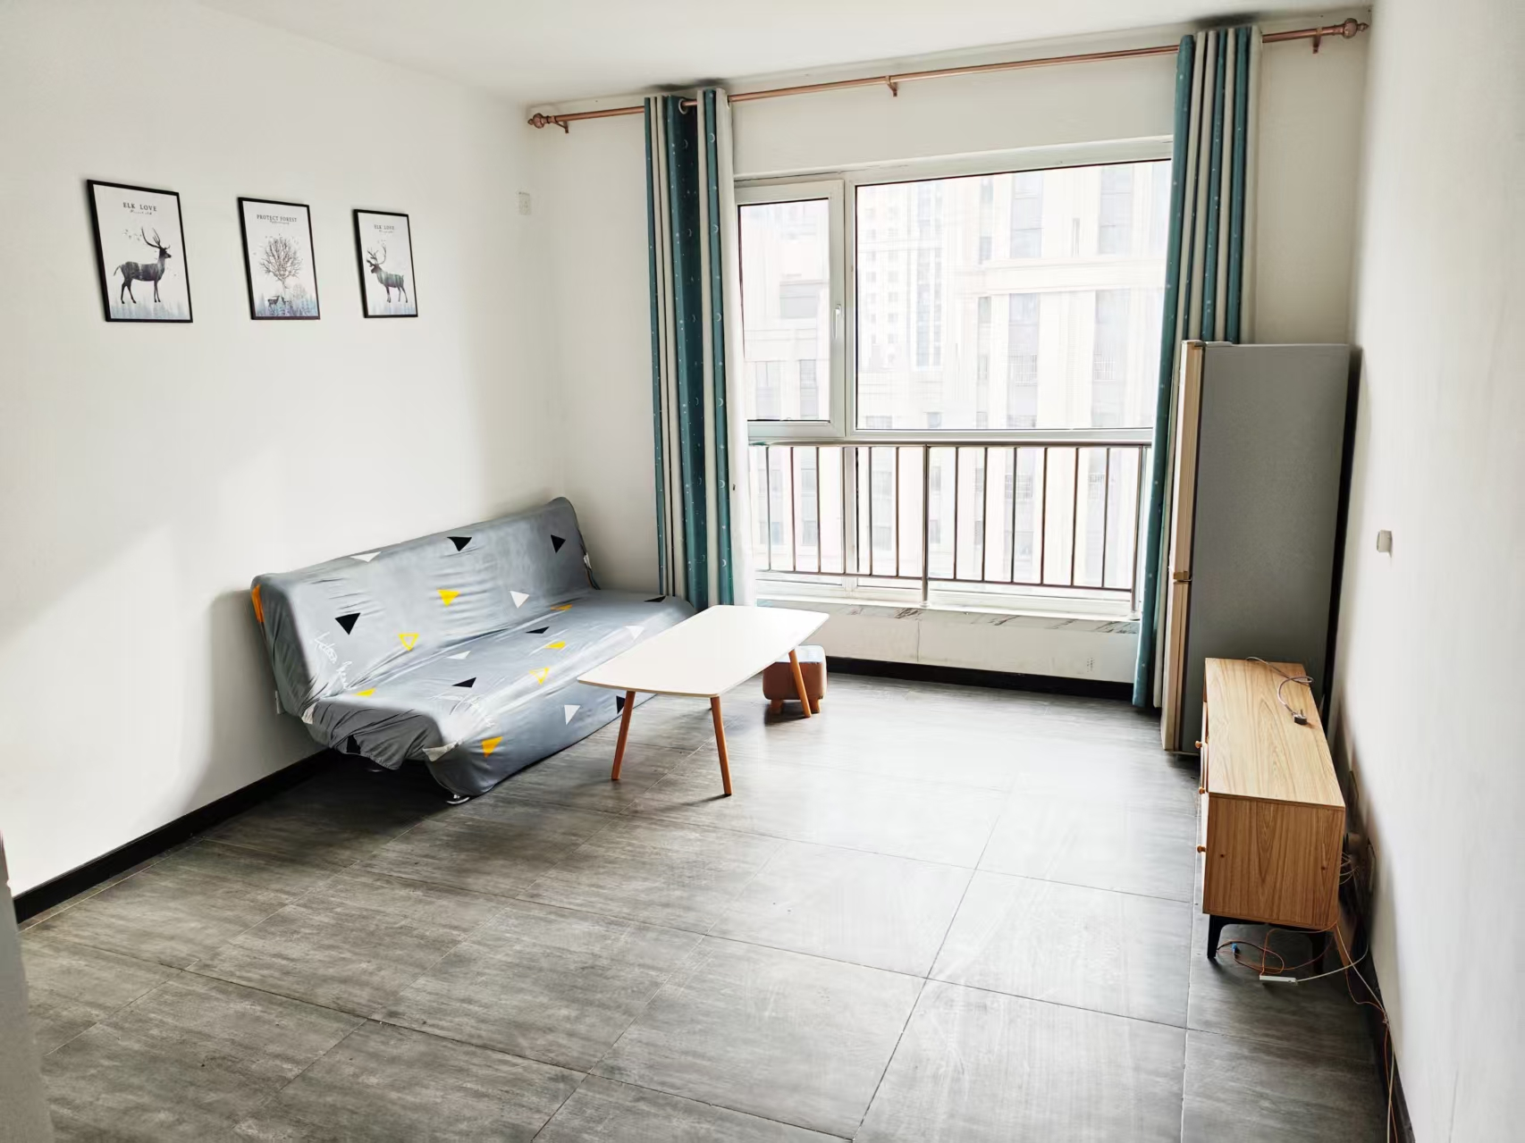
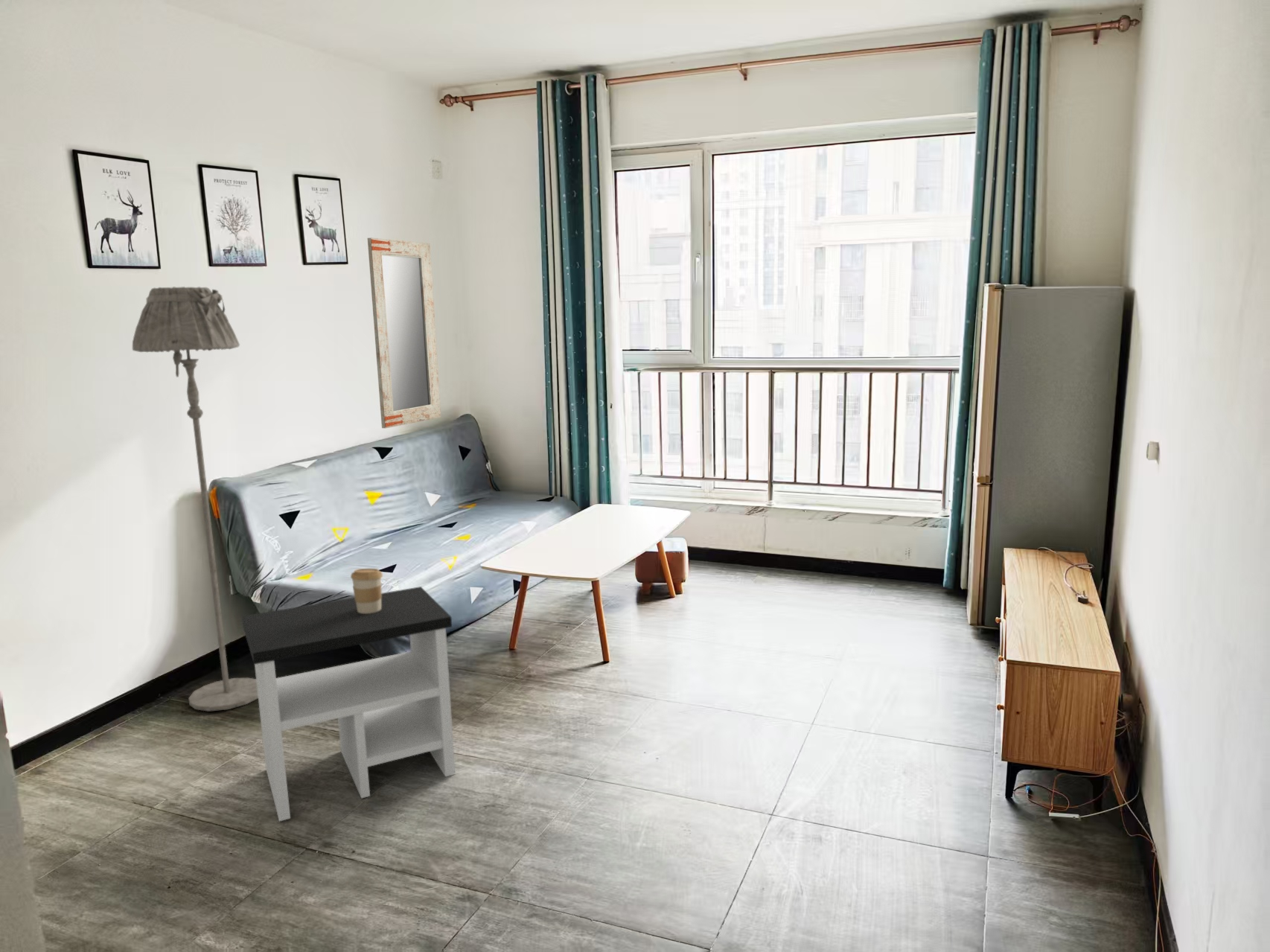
+ floor lamp [132,286,258,712]
+ coffee cup [350,568,383,613]
+ side table [241,586,456,822]
+ home mirror [367,237,441,429]
